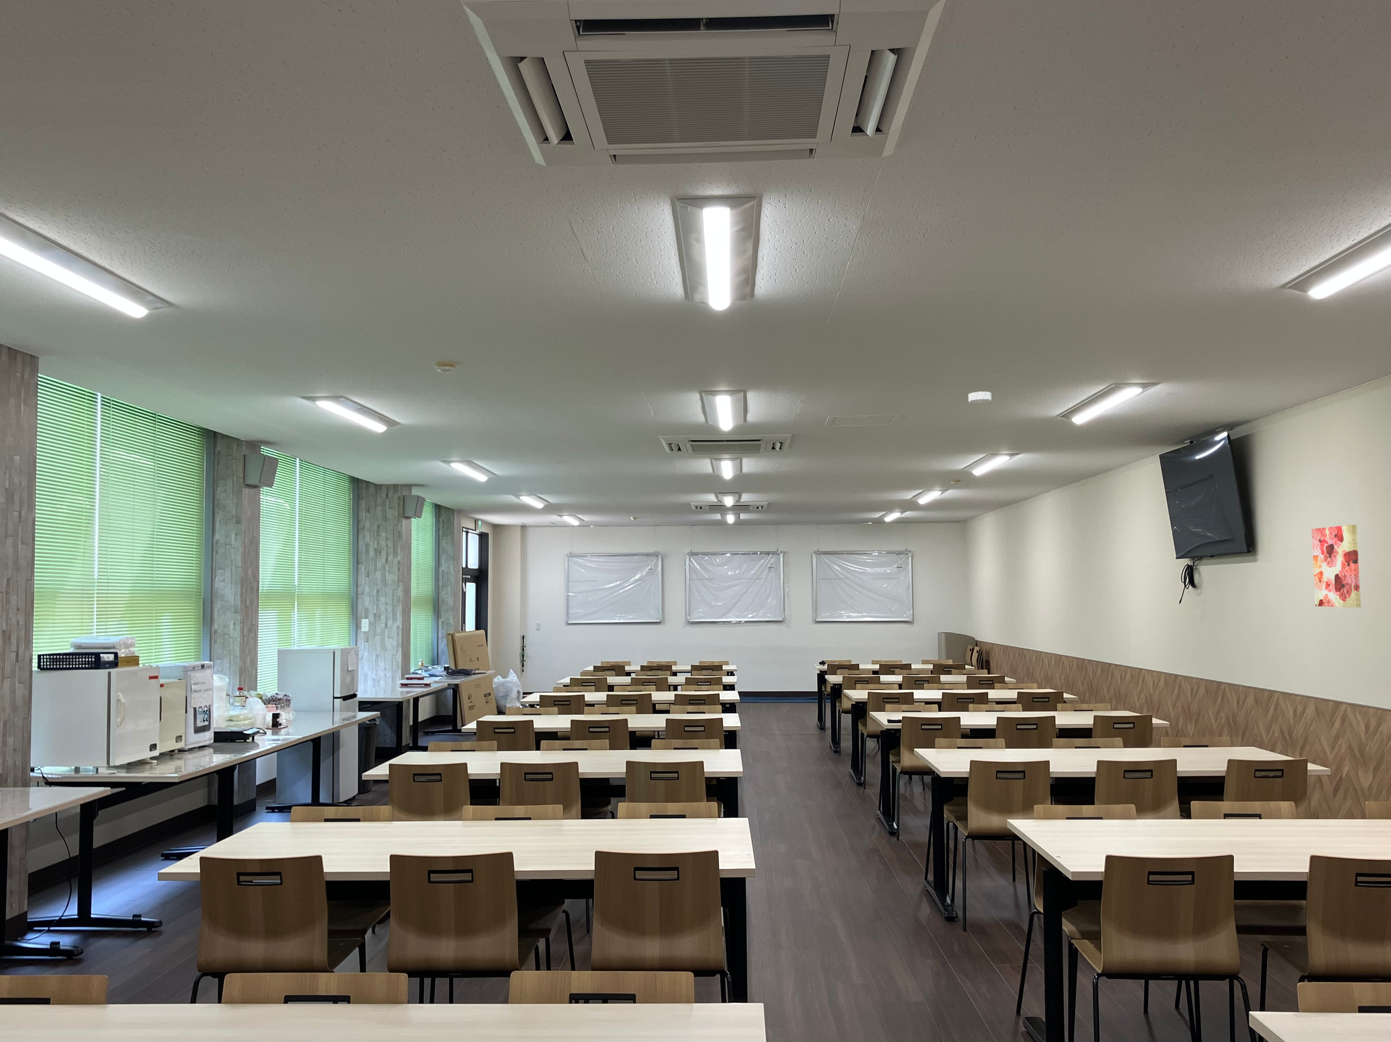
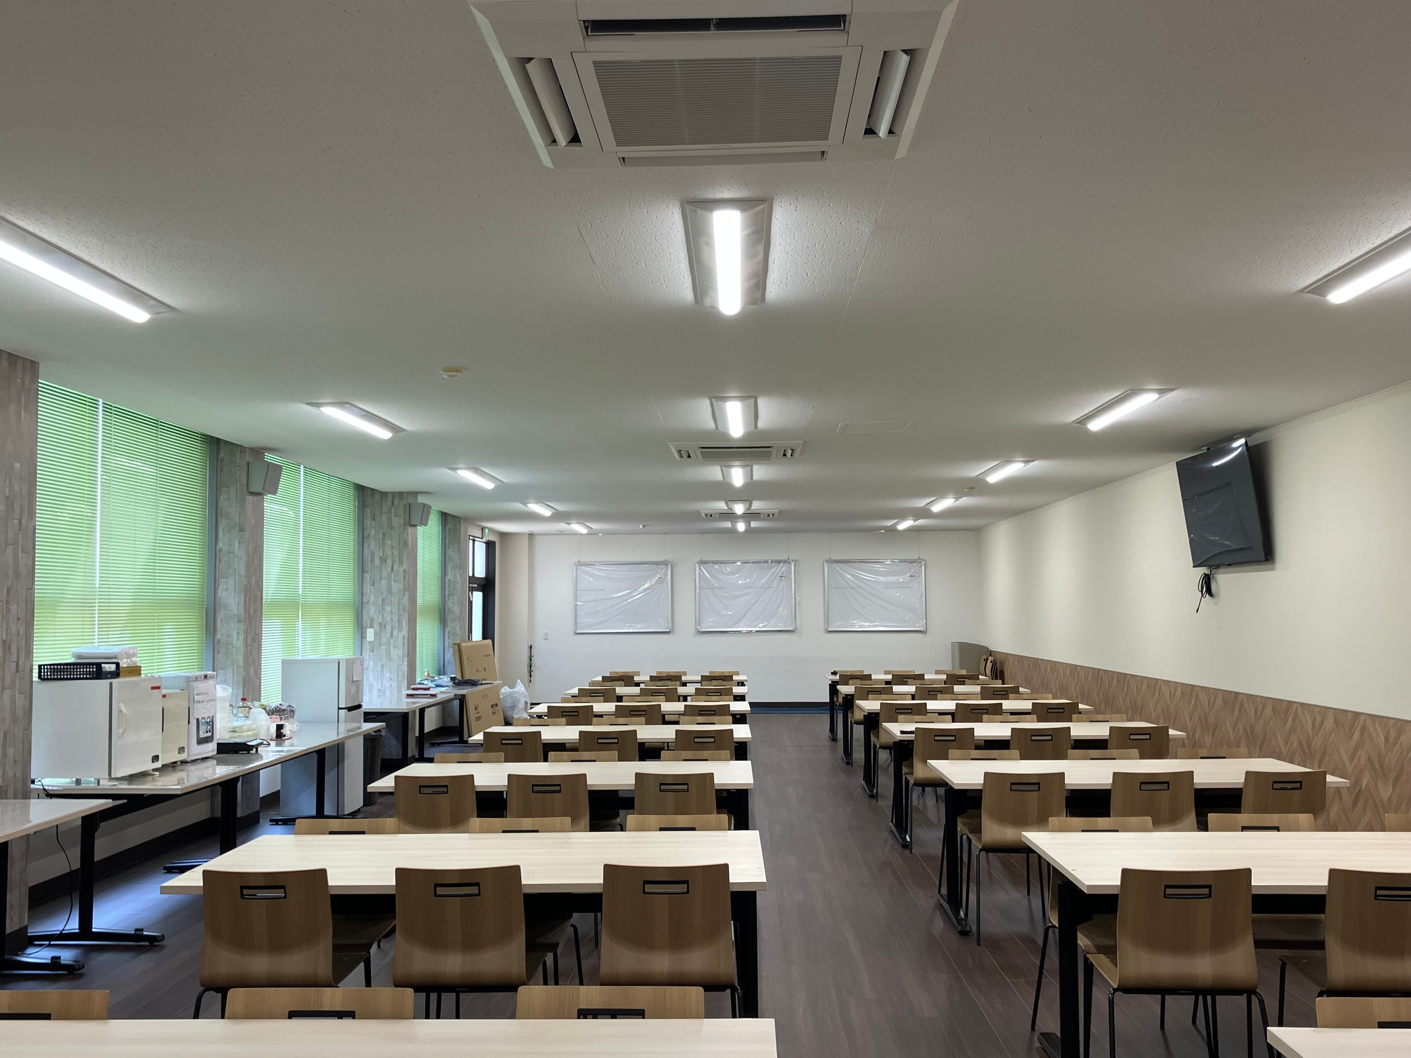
- smoke detector [968,391,992,404]
- wall art [1311,524,1361,607]
